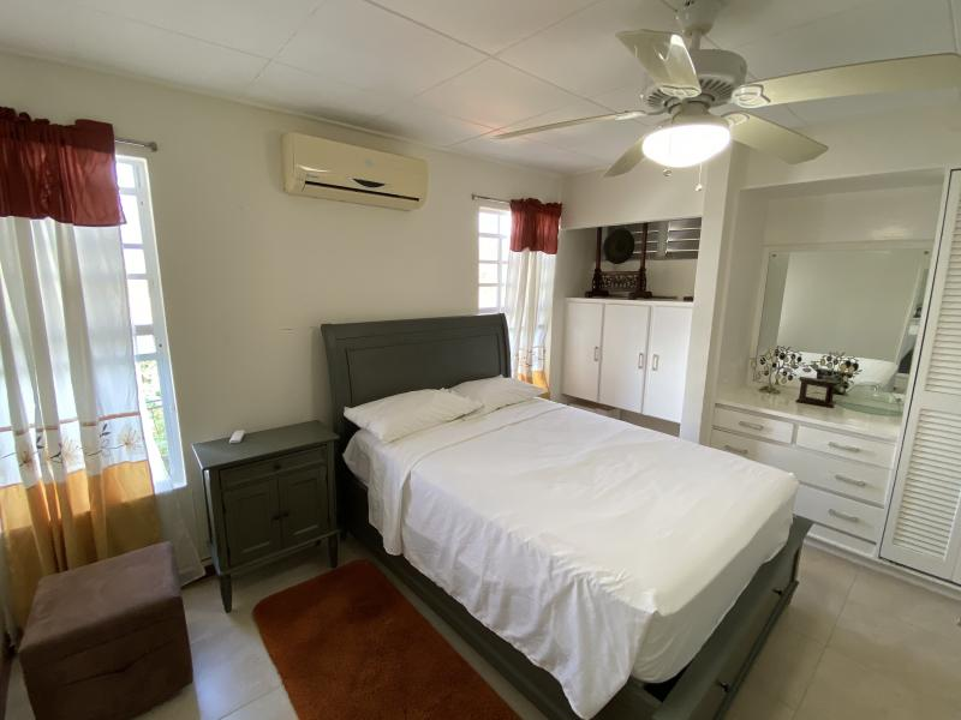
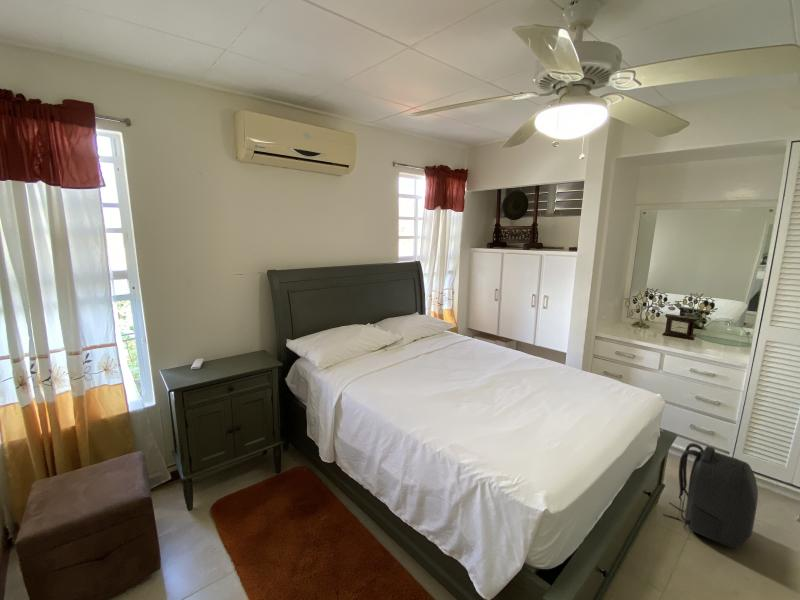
+ backpack [662,442,759,549]
